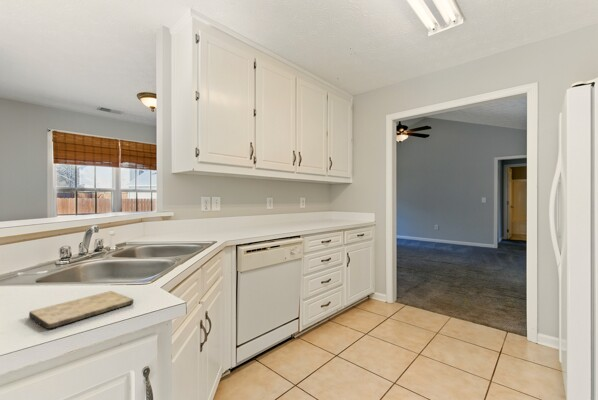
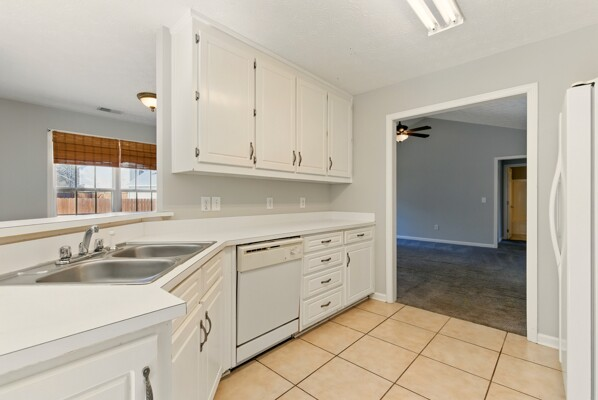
- cutting board [28,290,134,330]
